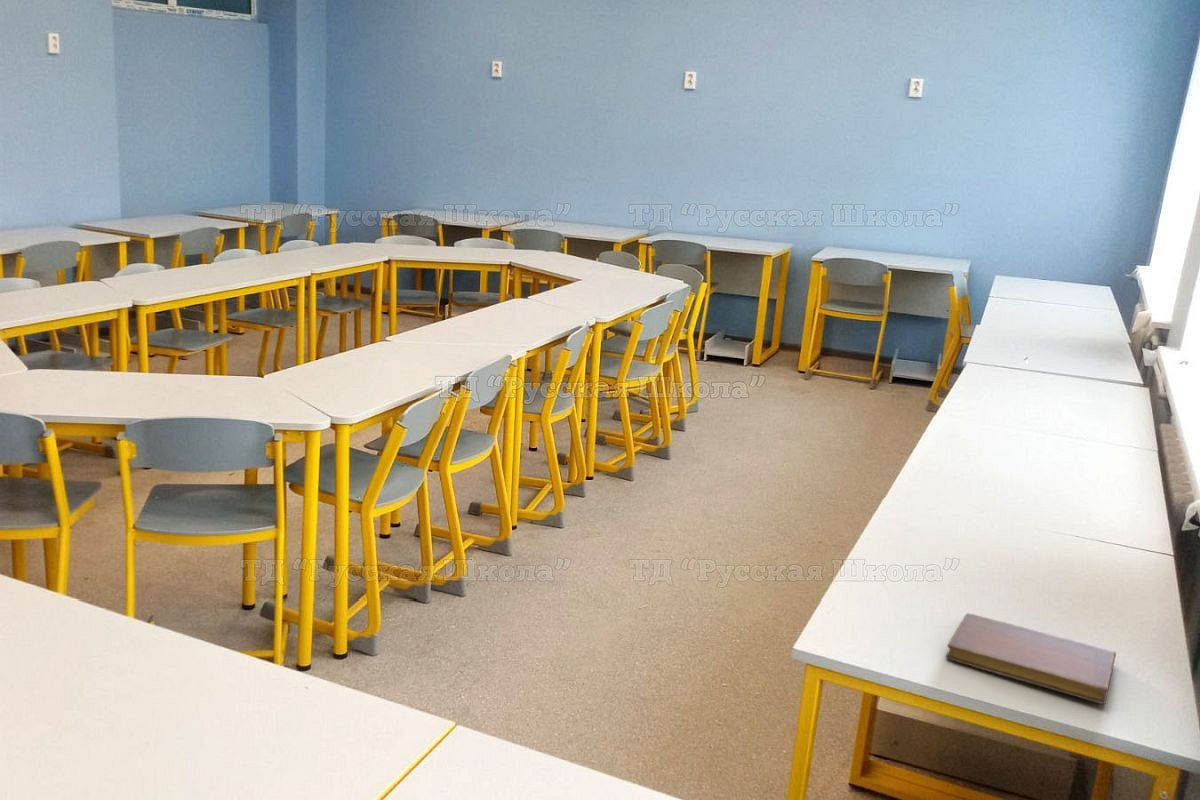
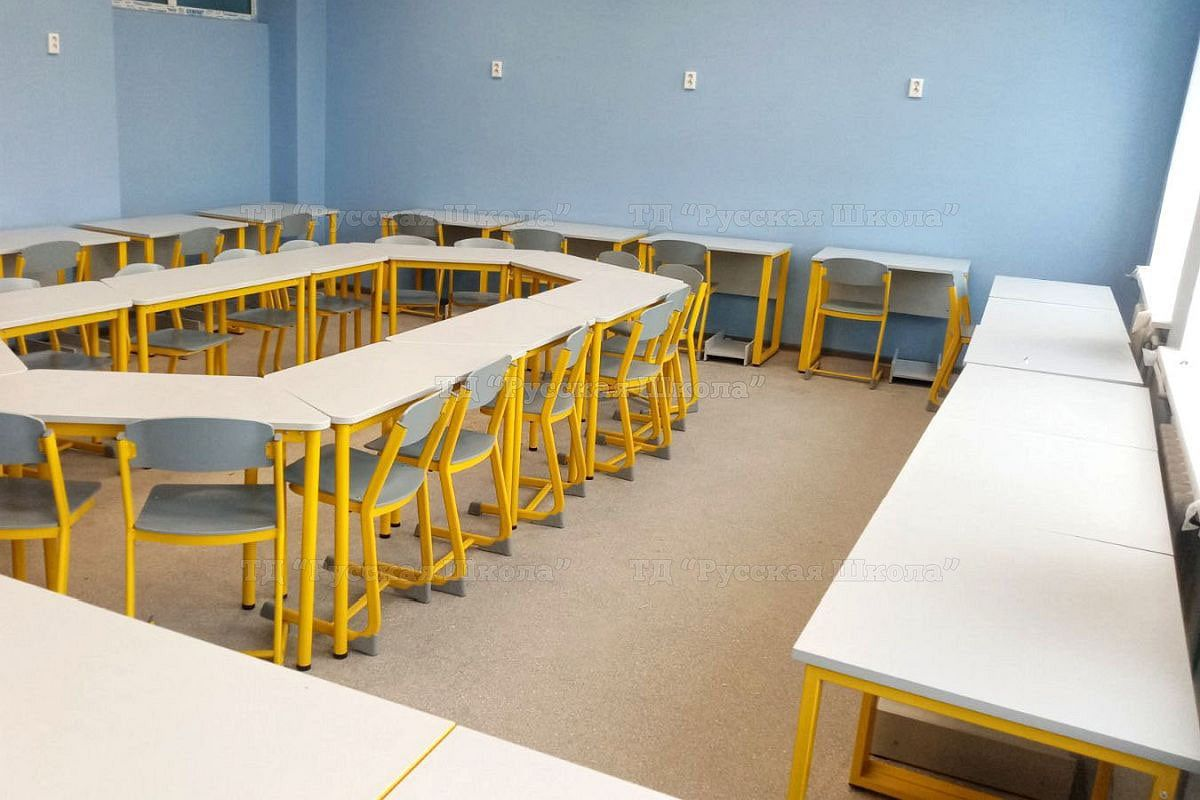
- notebook [945,612,1117,705]
